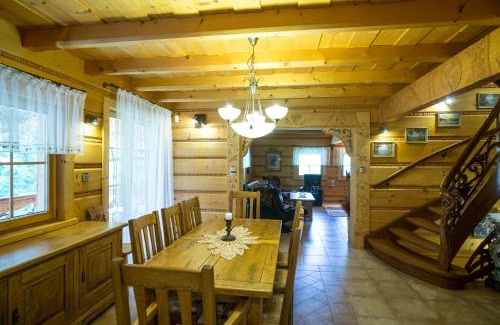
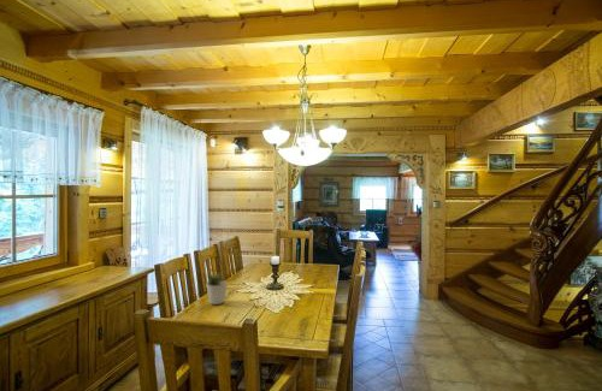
+ potted plant [202,271,229,306]
